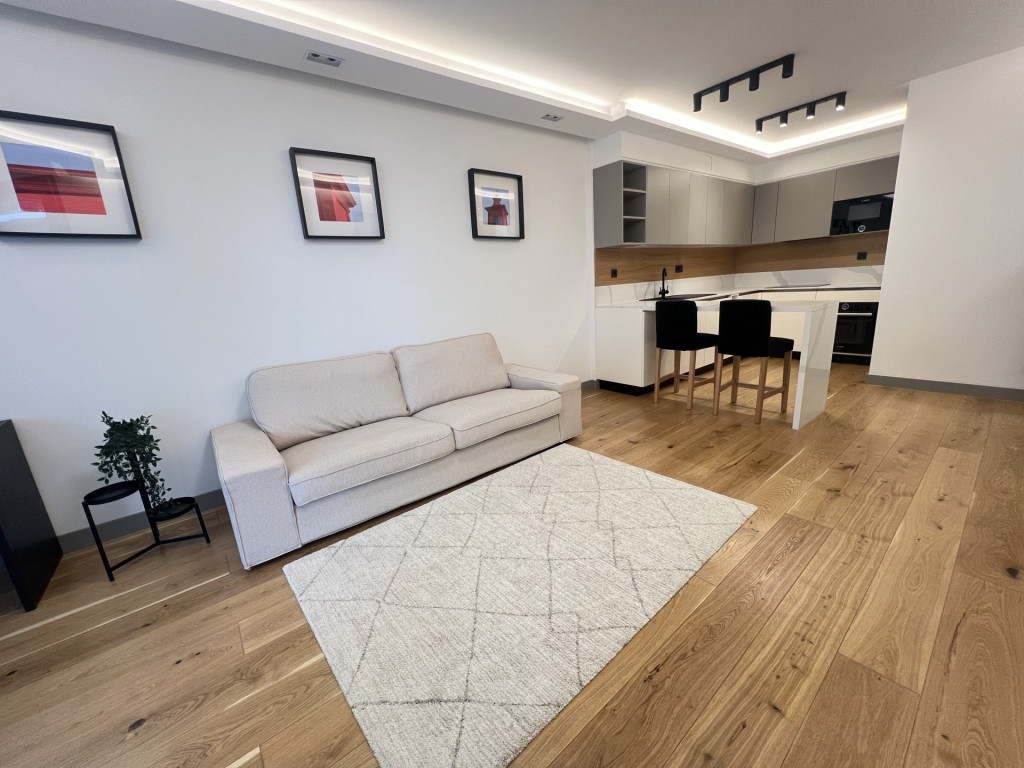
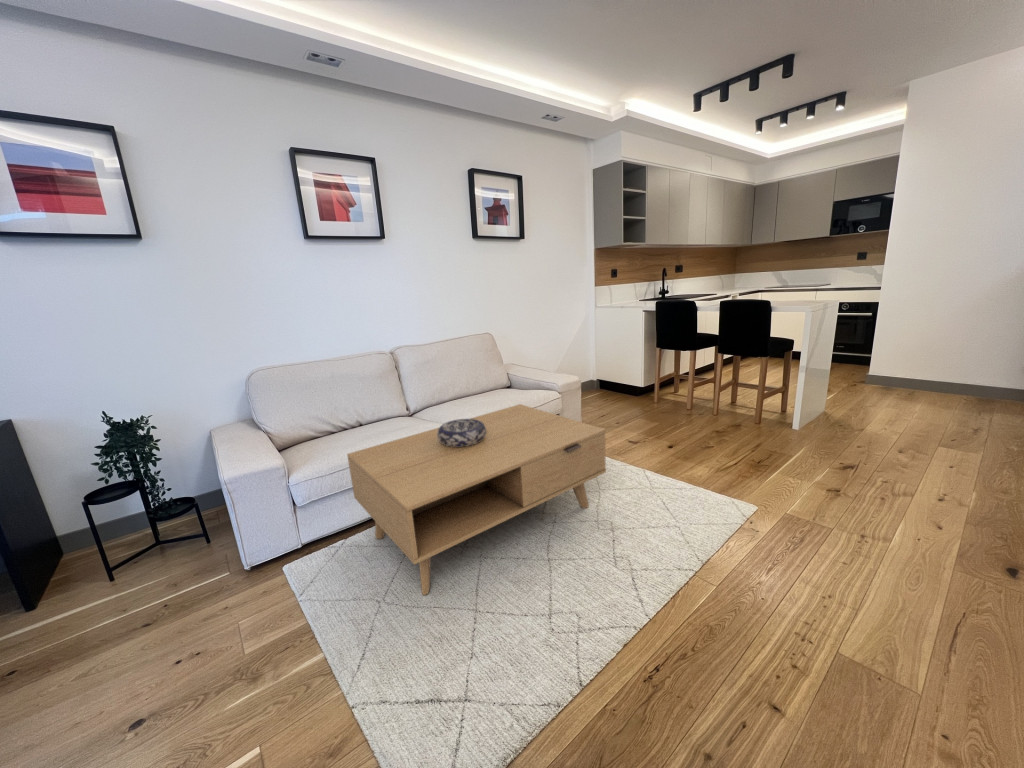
+ coffee table [346,403,607,596]
+ decorative bowl [437,418,486,447]
